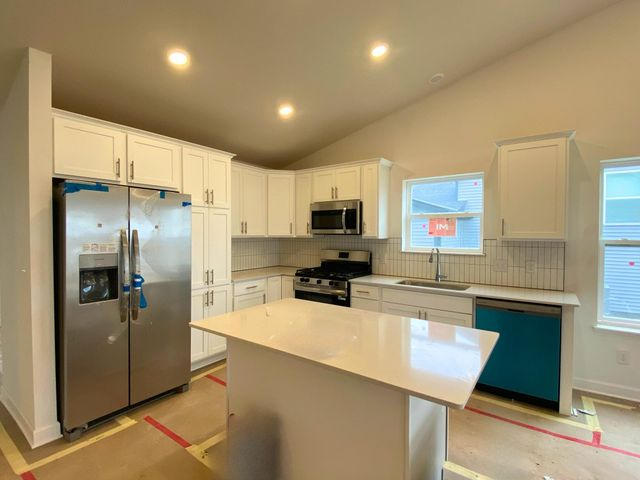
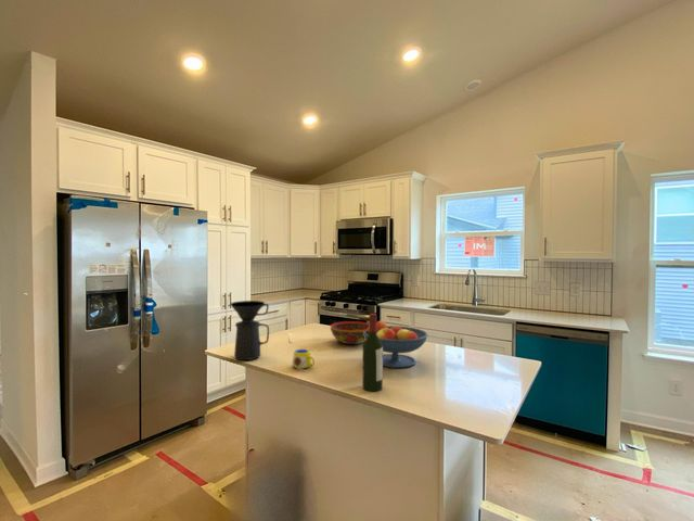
+ coffee maker [230,300,270,361]
+ mug [291,348,316,372]
+ wine bottle [361,313,384,392]
+ bowl [330,320,370,345]
+ fruit bowl [364,320,429,369]
